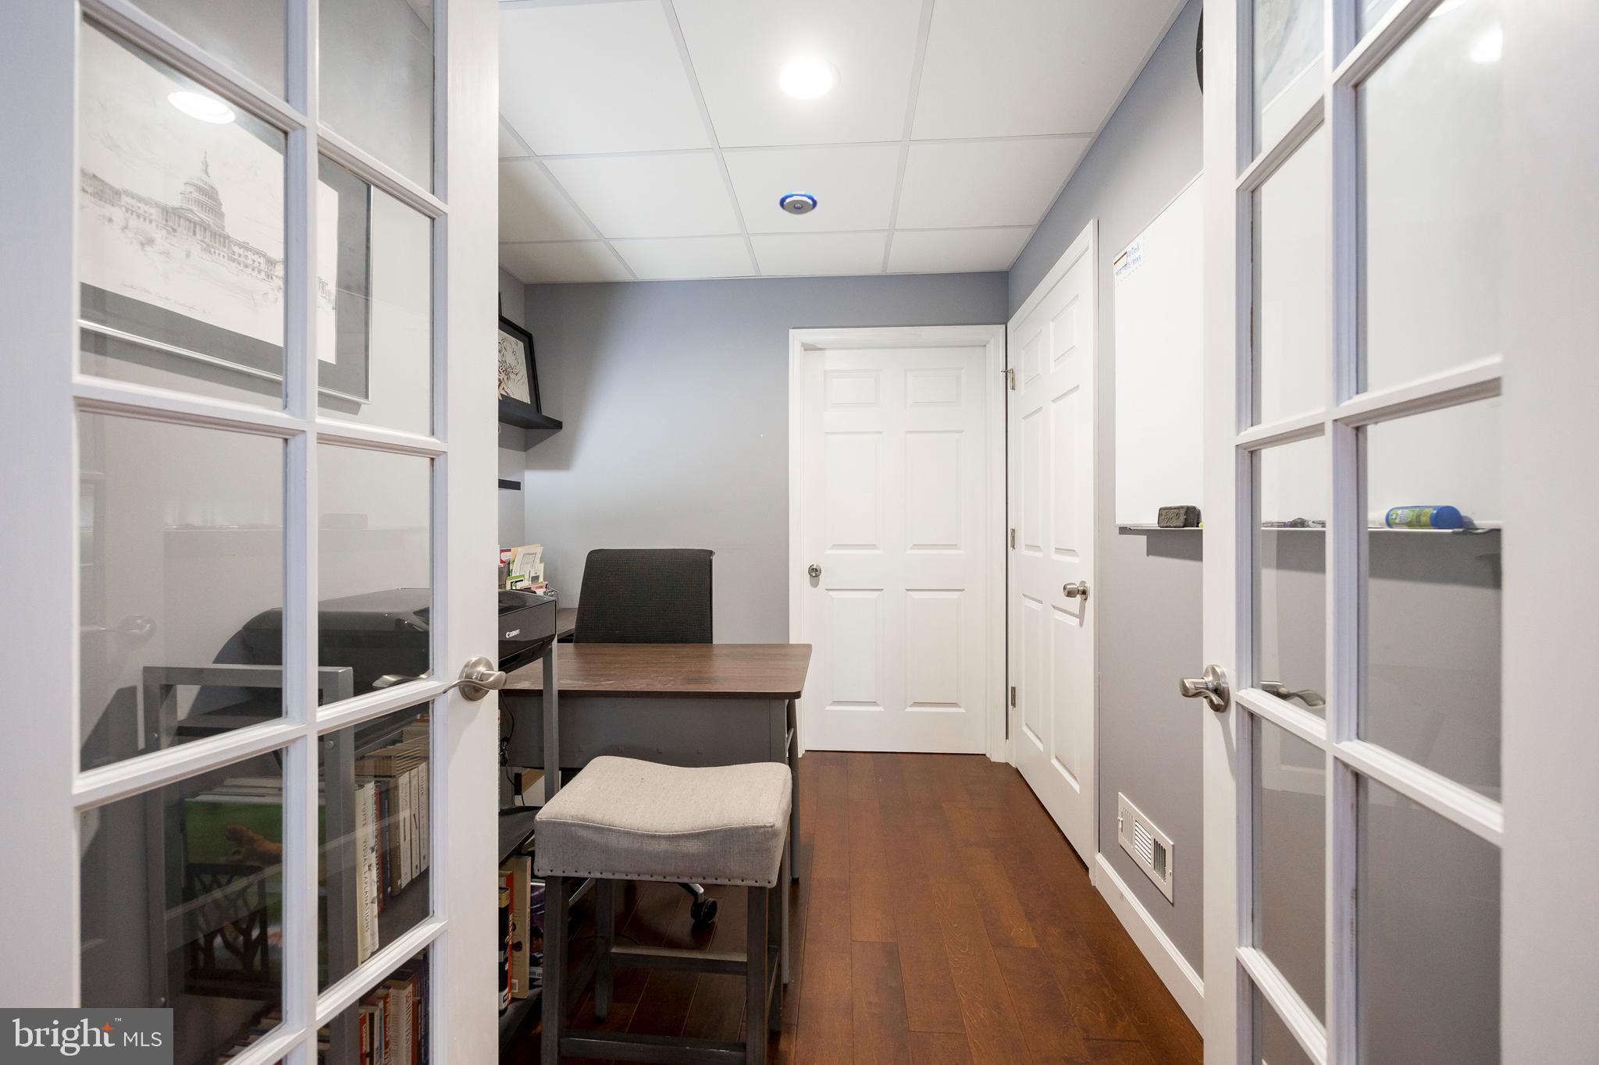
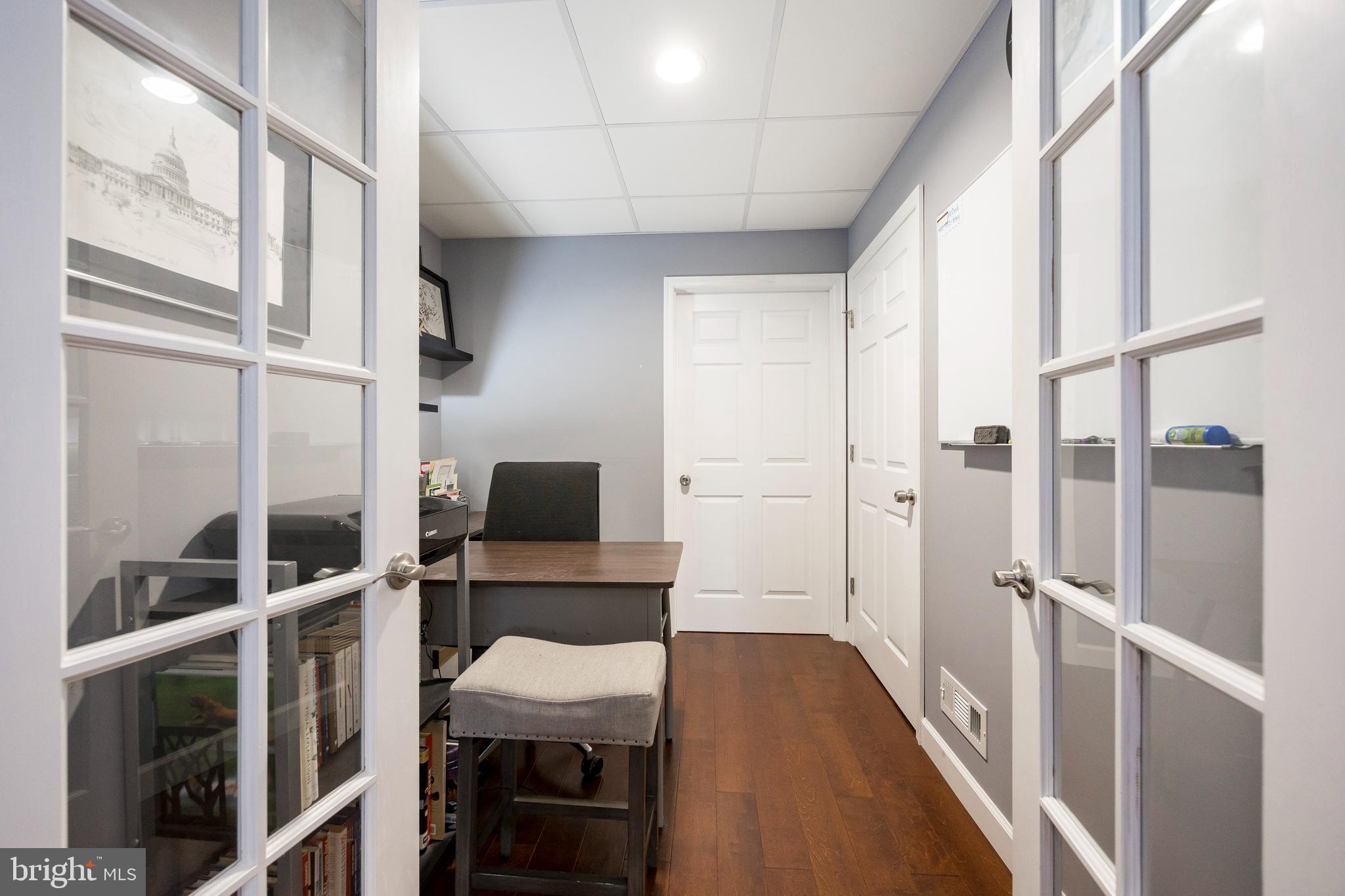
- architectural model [779,190,818,215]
